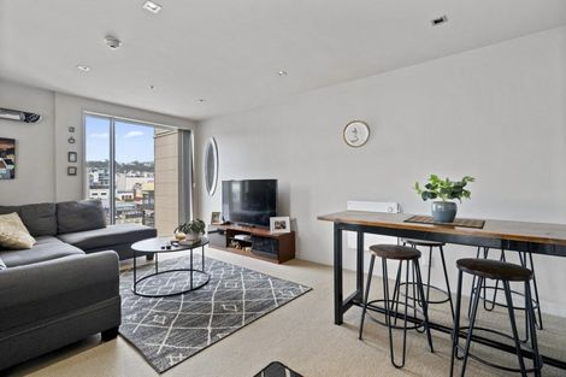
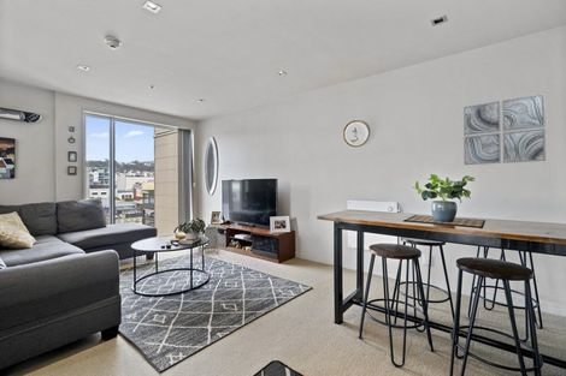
+ wall art [462,92,547,166]
+ planter [197,226,220,257]
